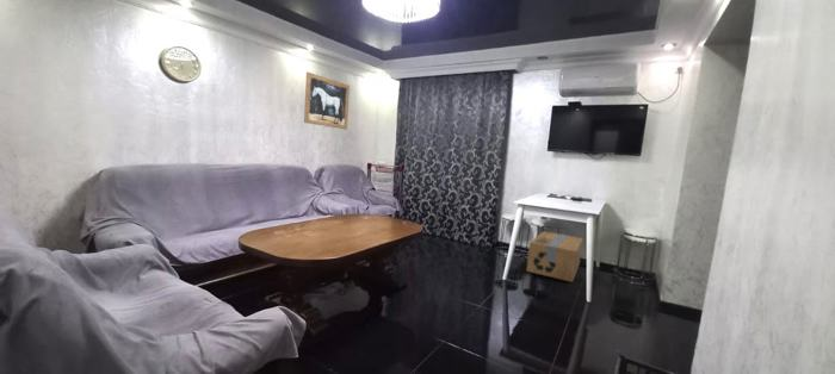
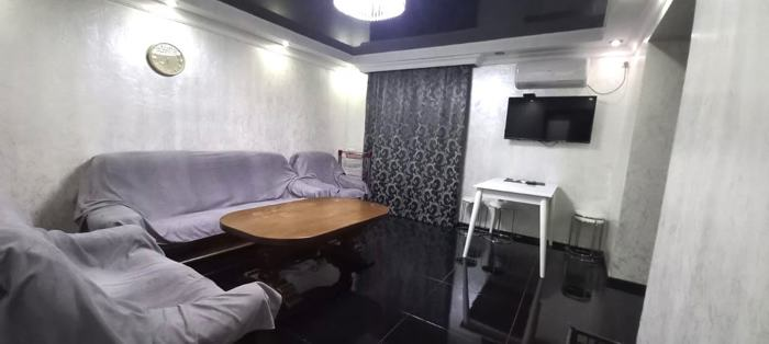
- cardboard box [525,230,584,283]
- wall art [303,71,351,130]
